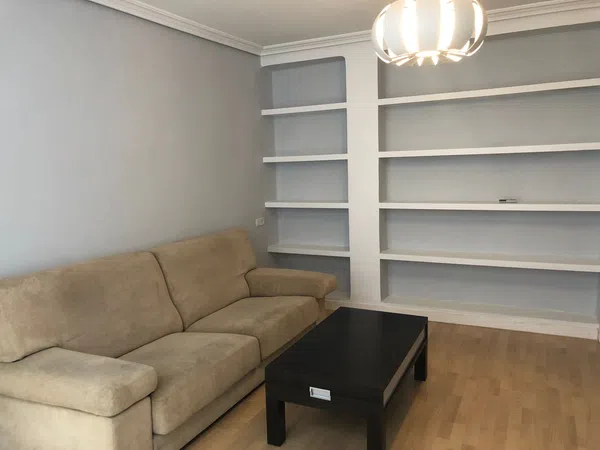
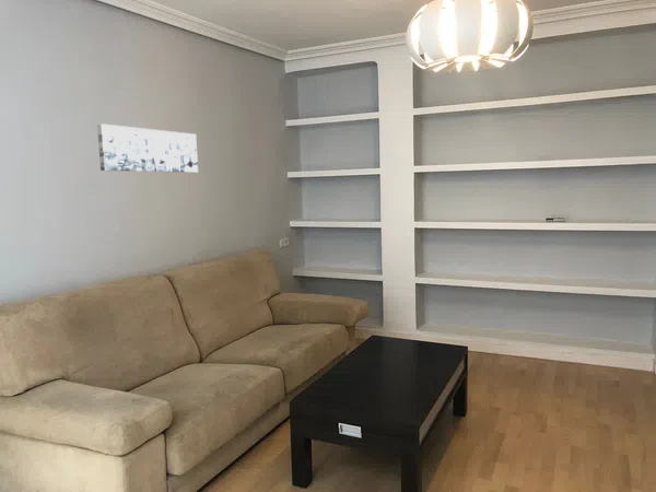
+ wall art [96,122,199,174]
